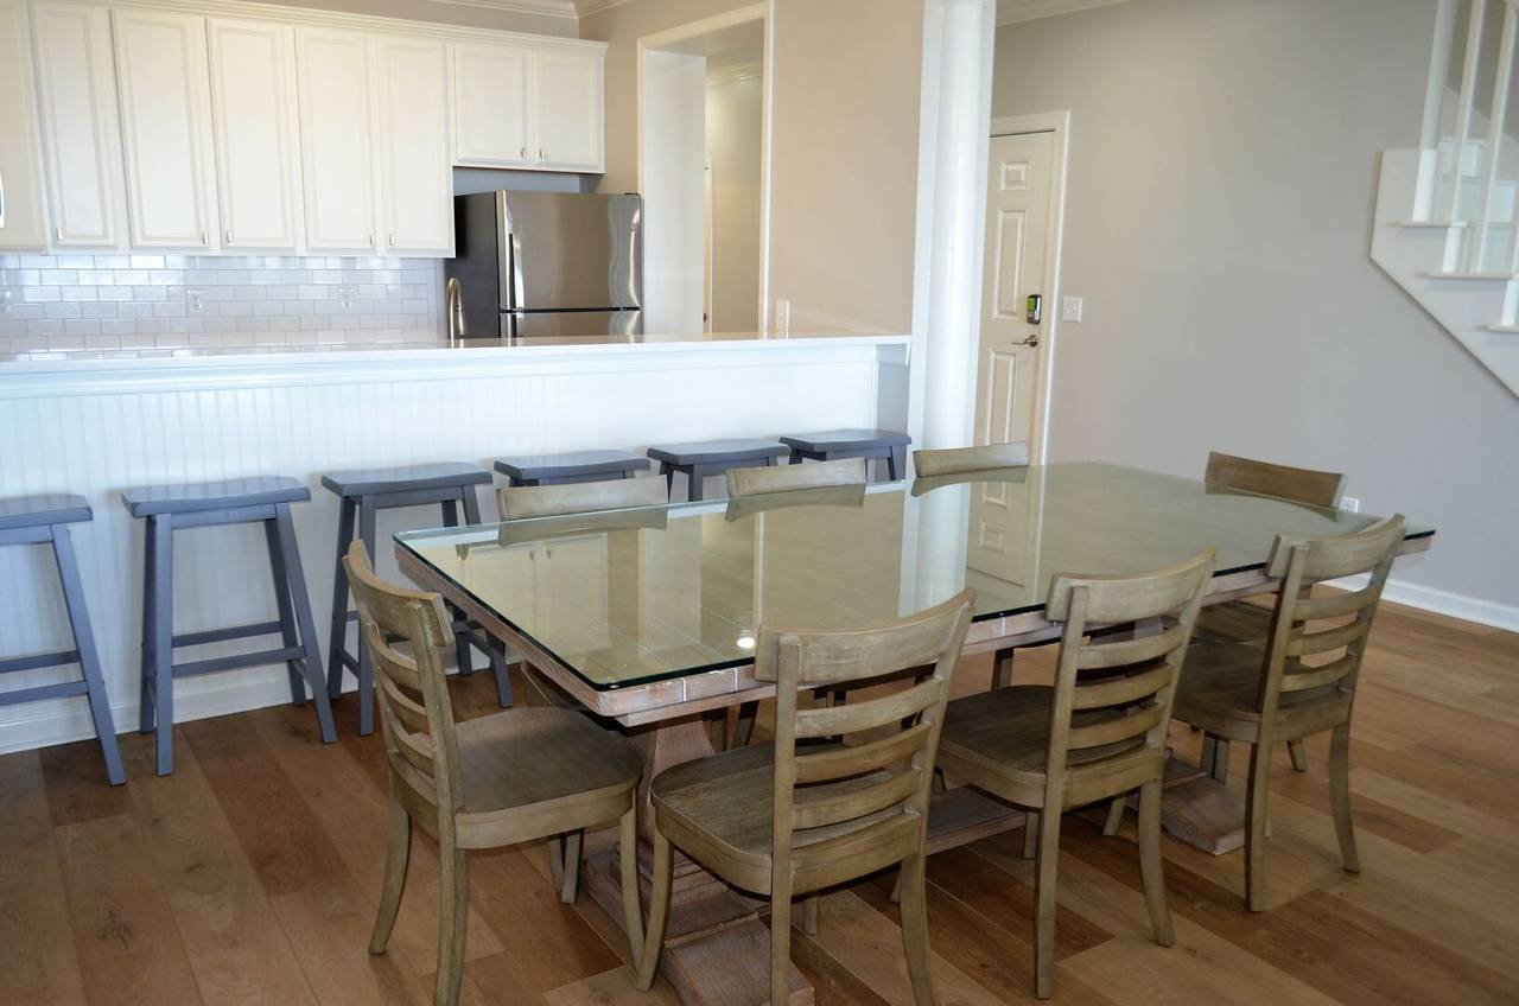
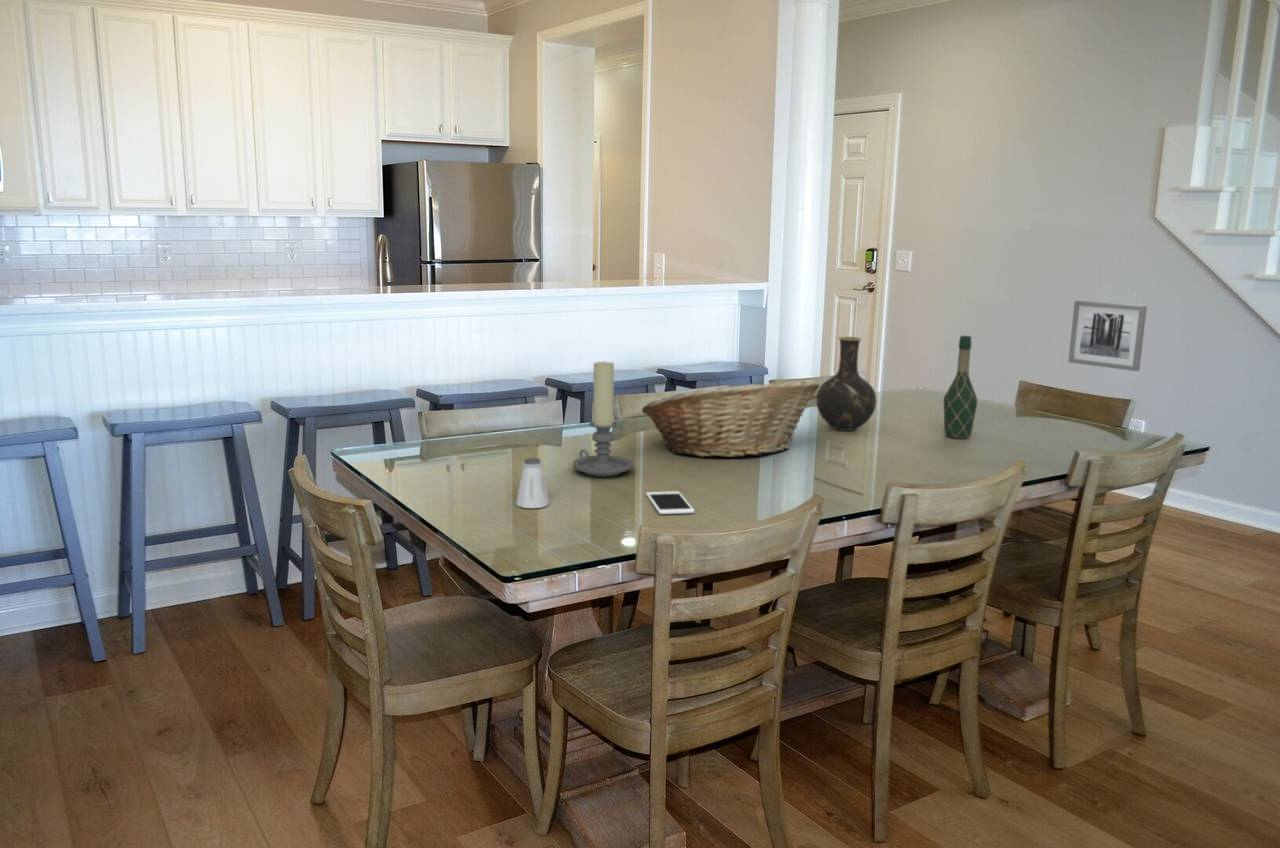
+ wine bottle [943,335,978,440]
+ fruit basket [641,378,821,459]
+ candle holder [572,359,634,478]
+ saltshaker [515,457,550,509]
+ cell phone [645,490,695,515]
+ vase [815,336,877,432]
+ wall art [1067,300,1148,372]
